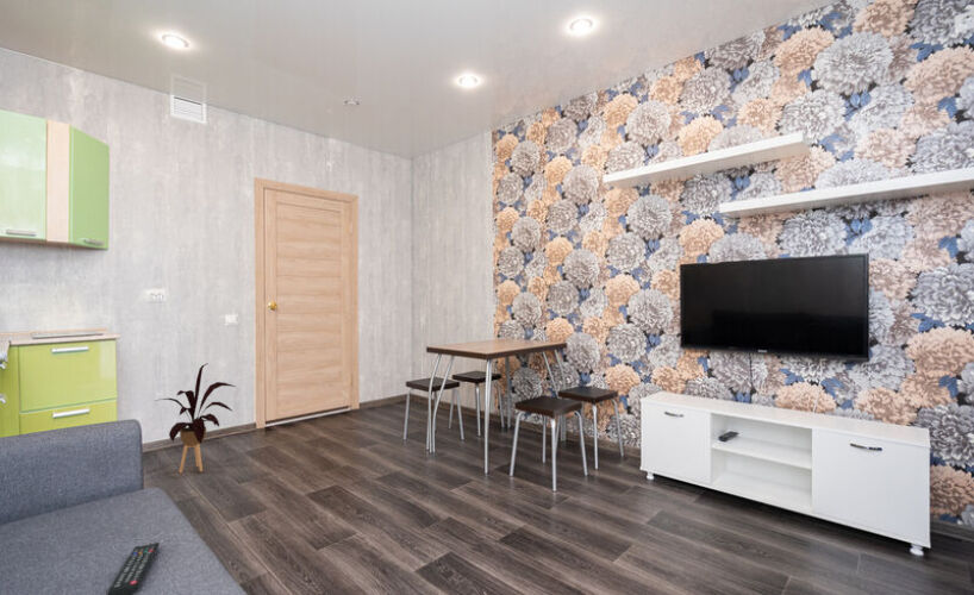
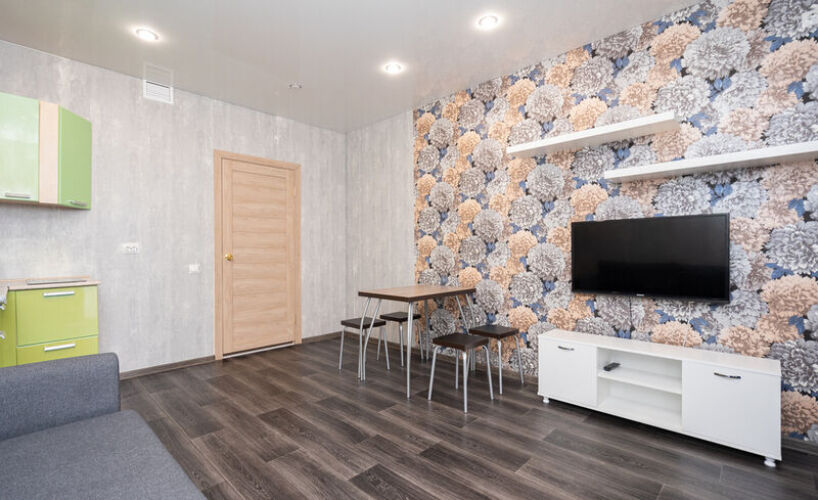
- house plant [155,363,236,474]
- remote control [107,541,161,595]
